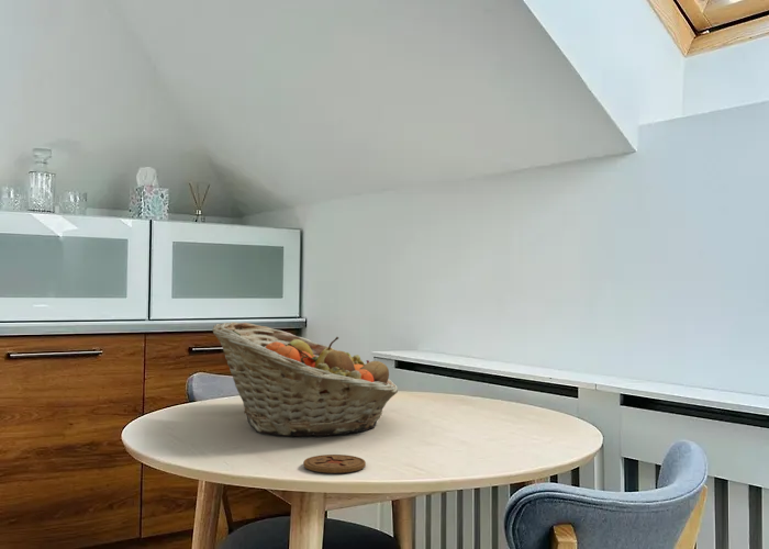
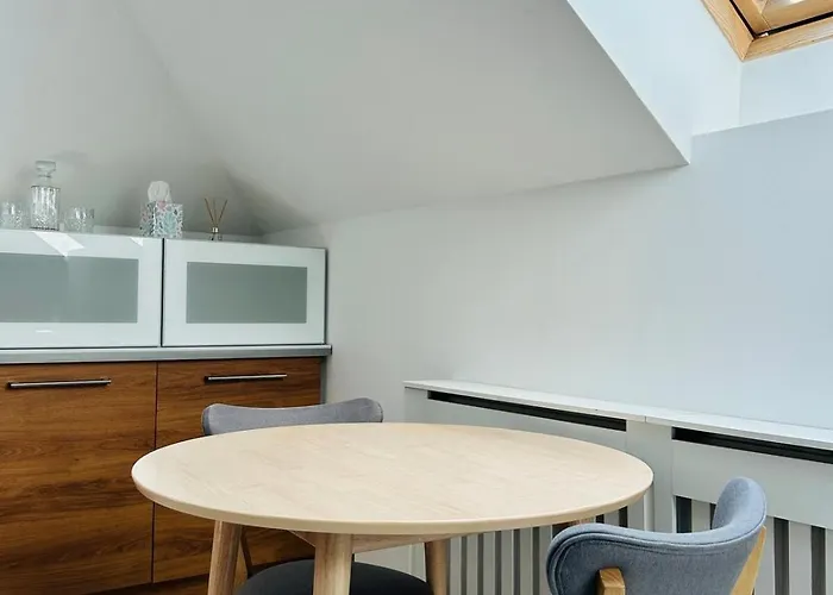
- coaster [302,453,367,474]
- fruit basket [211,321,399,437]
